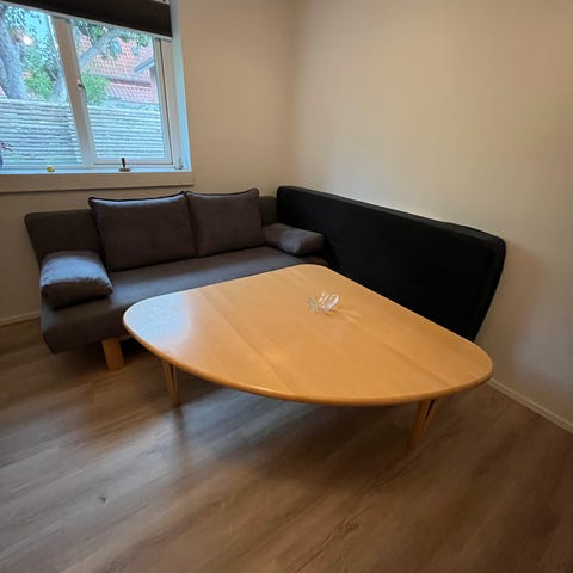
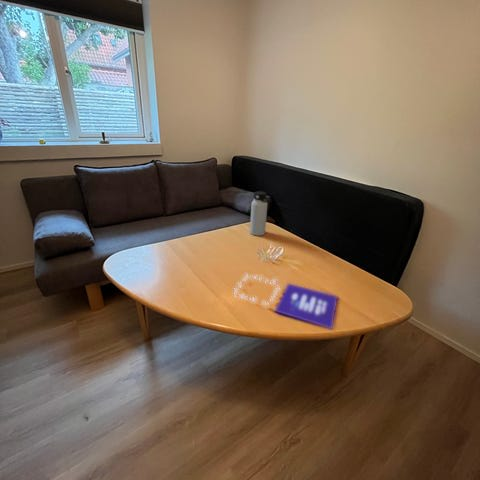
+ board game [233,273,339,330]
+ water bottle [249,190,268,237]
